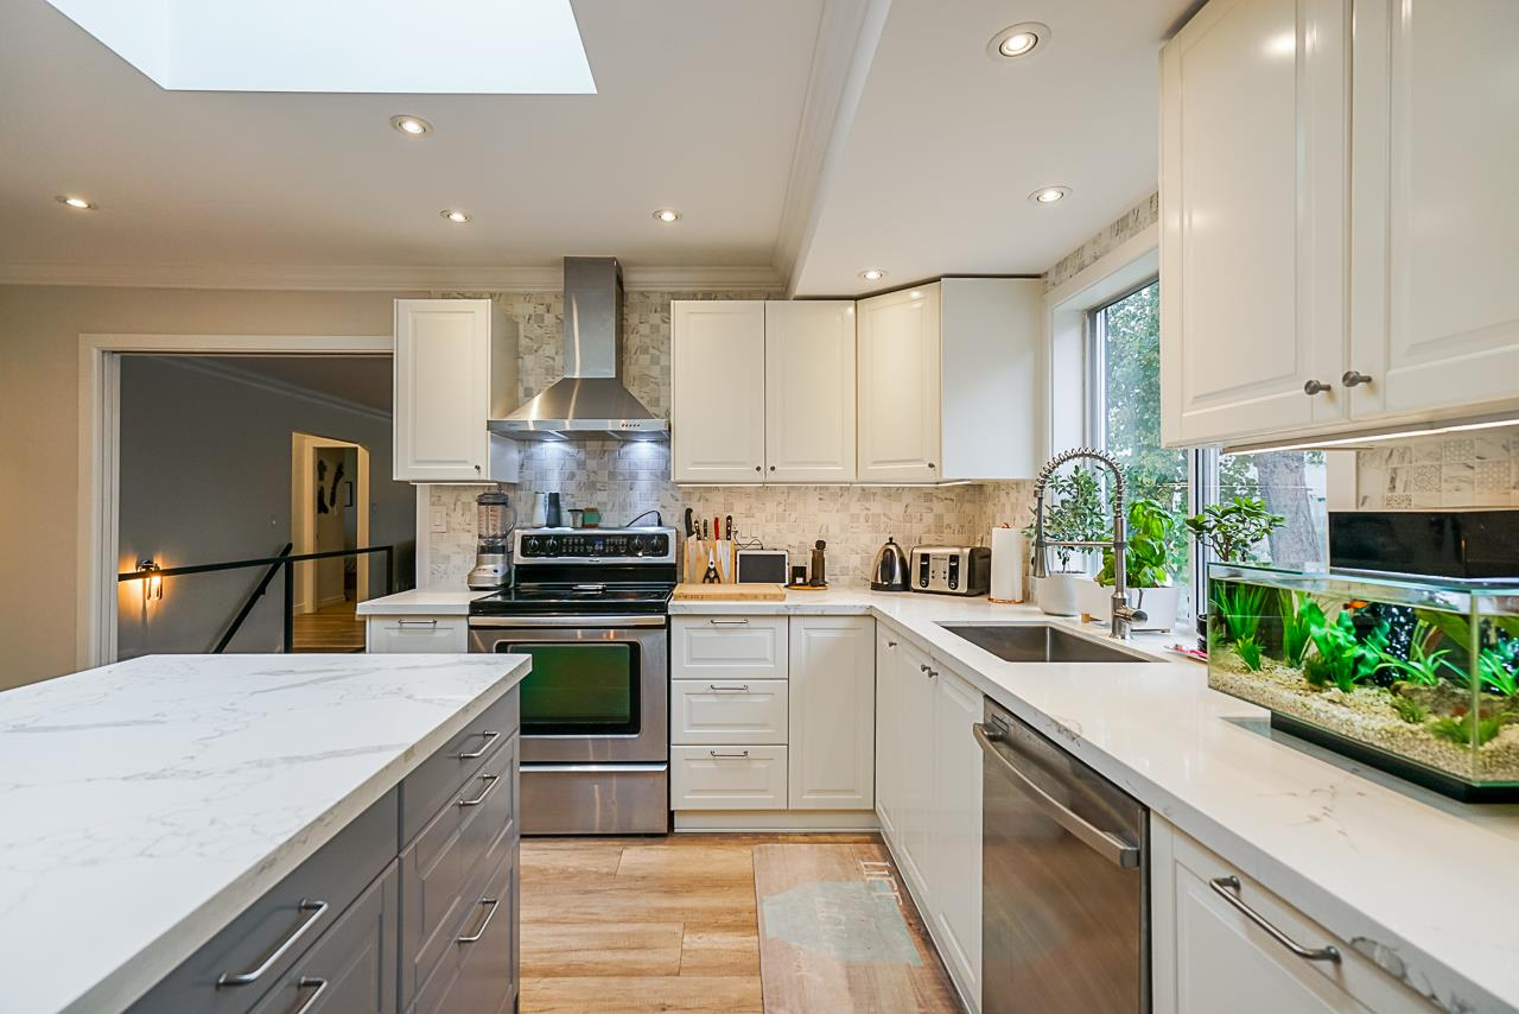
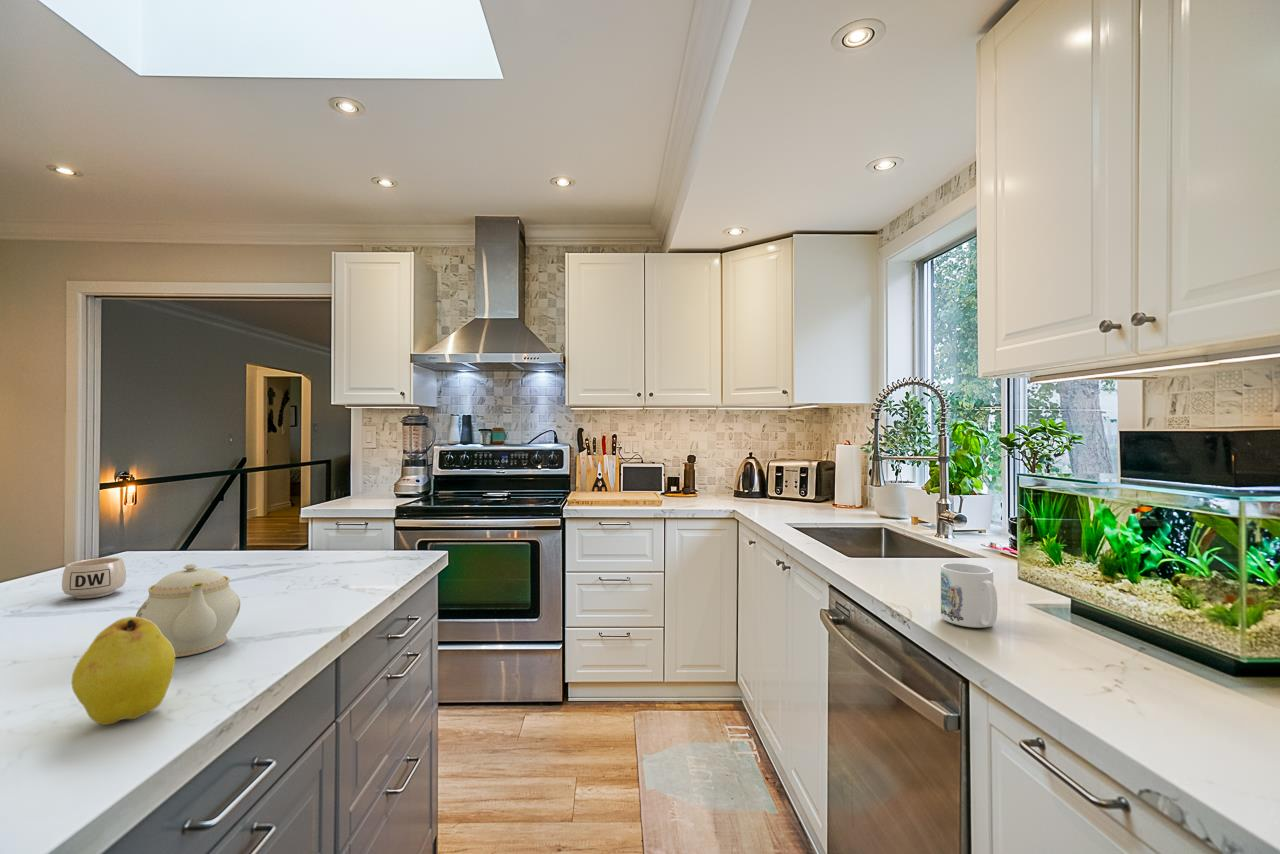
+ fruit [71,616,176,726]
+ mug [61,556,127,600]
+ teapot [135,563,241,658]
+ mug [940,562,998,629]
